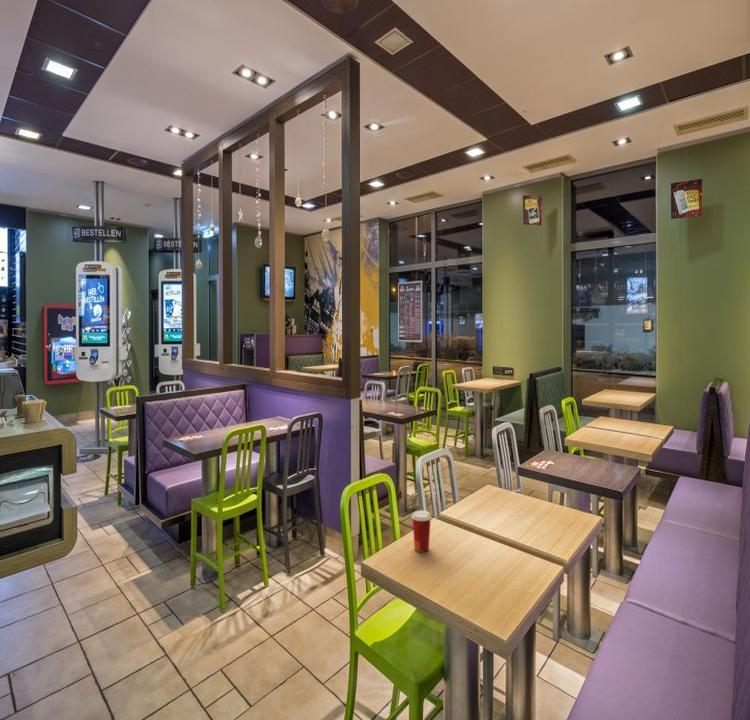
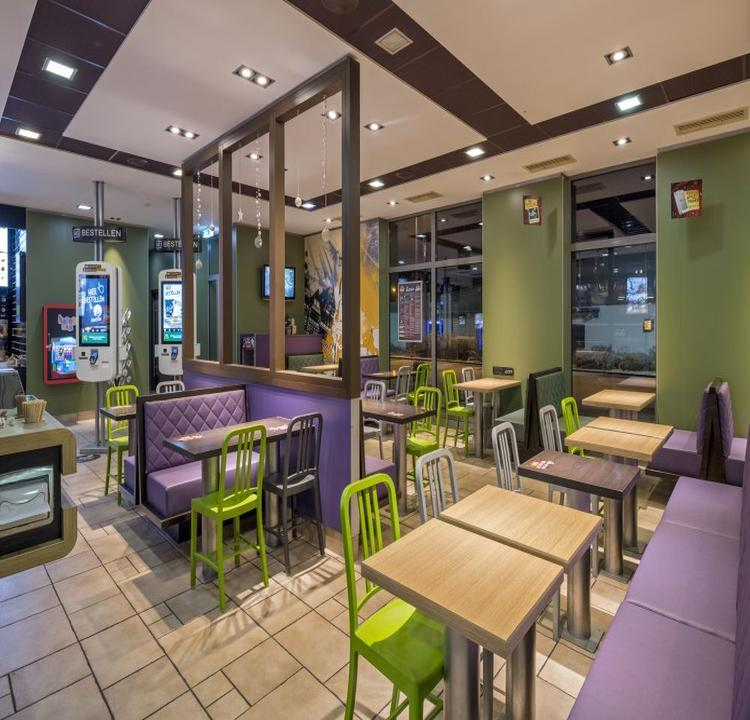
- paper cup [410,510,432,553]
